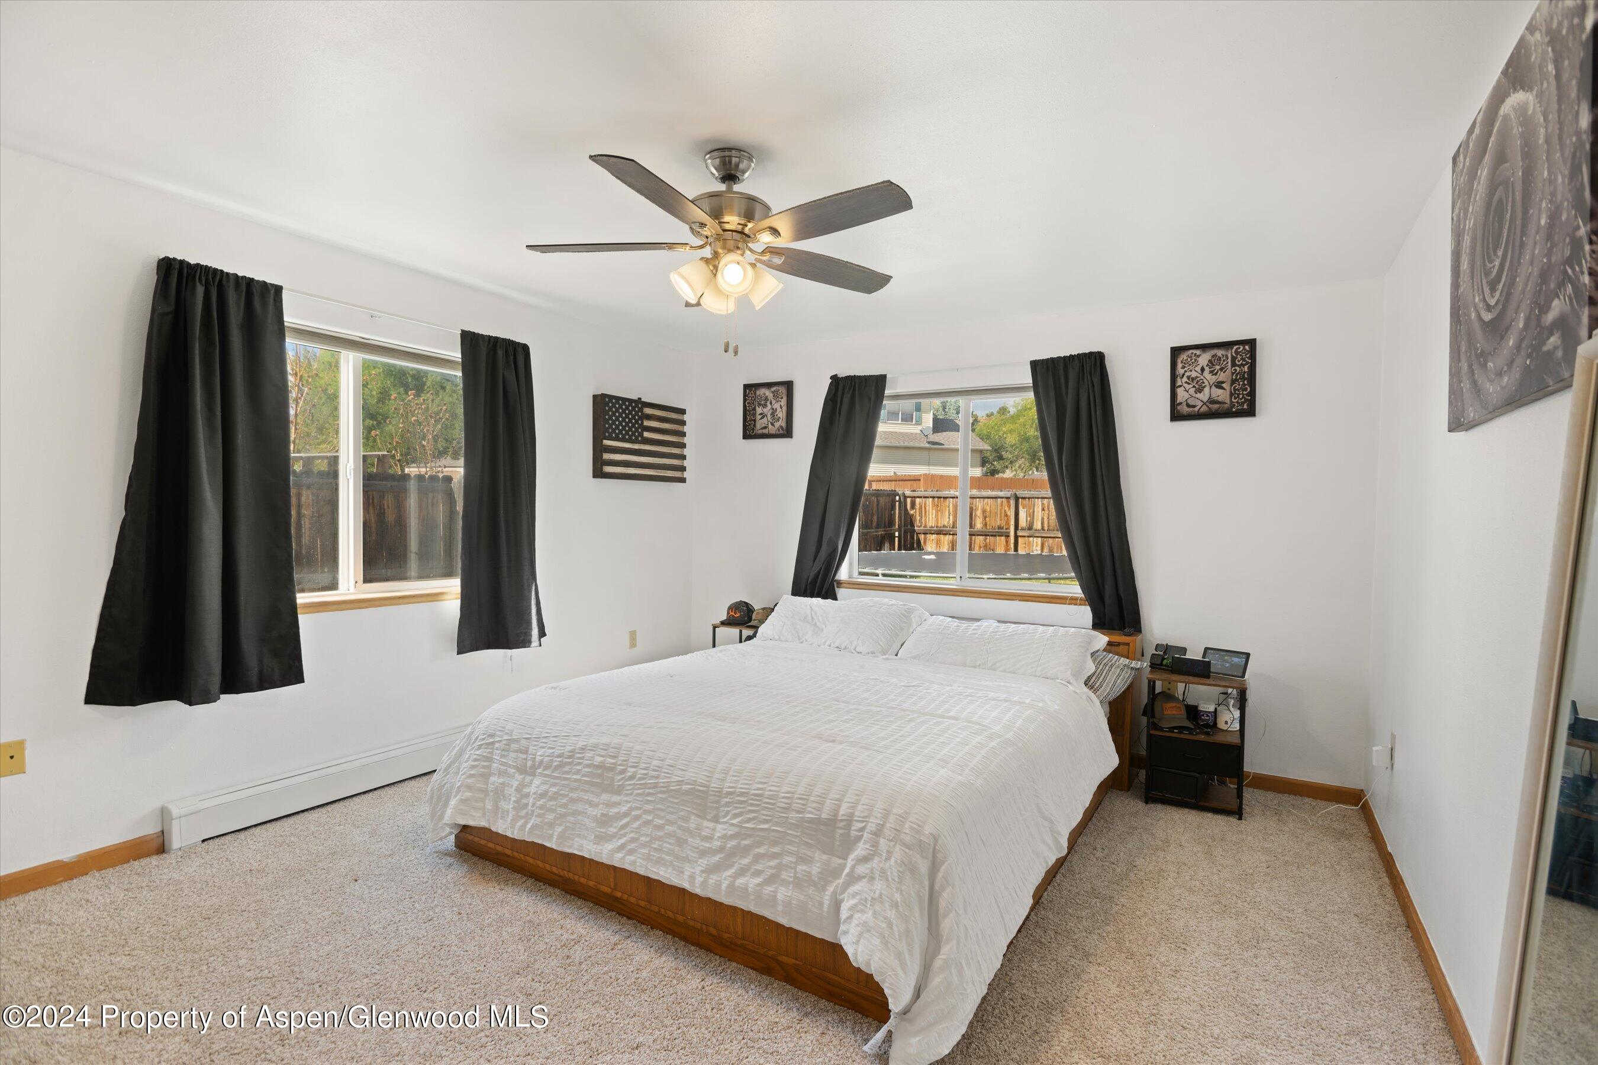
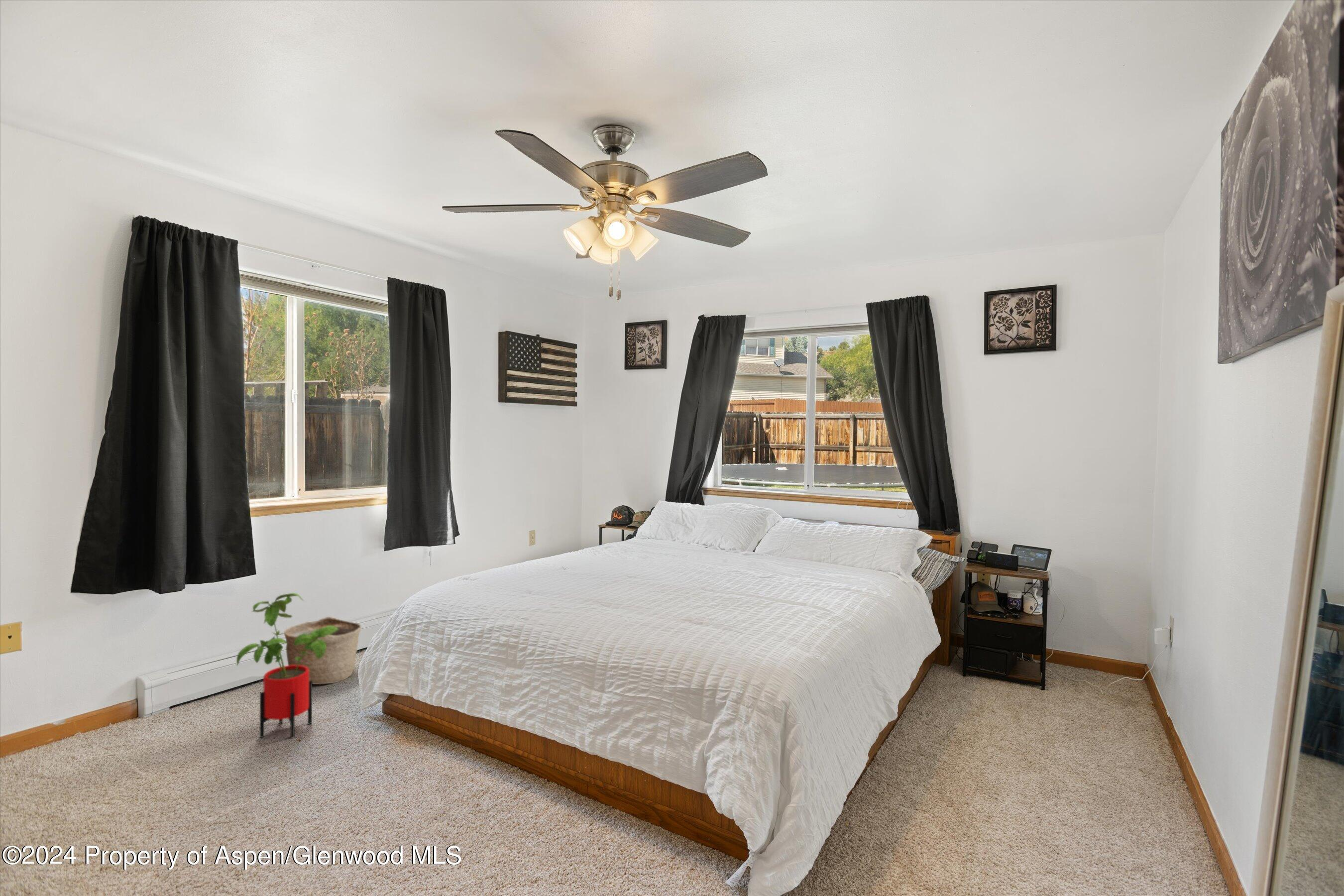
+ basket [284,616,362,685]
+ house plant [236,592,338,739]
